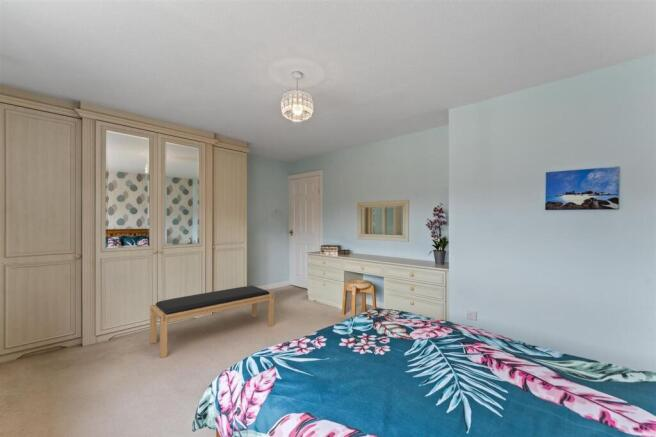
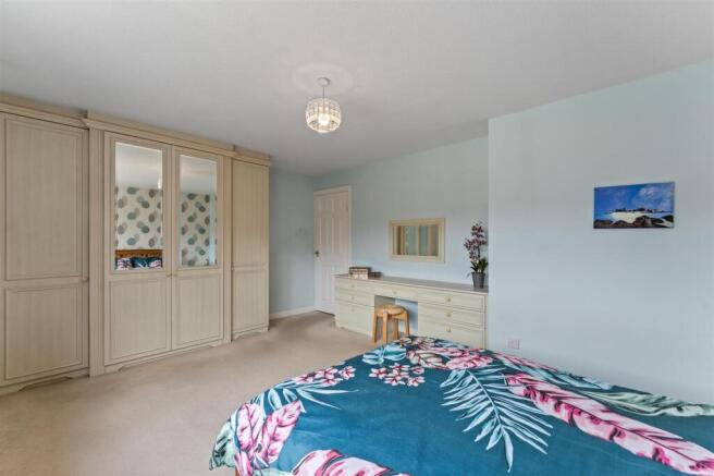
- bench [149,285,275,359]
